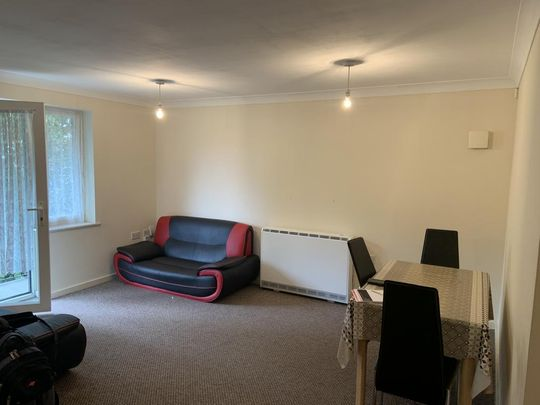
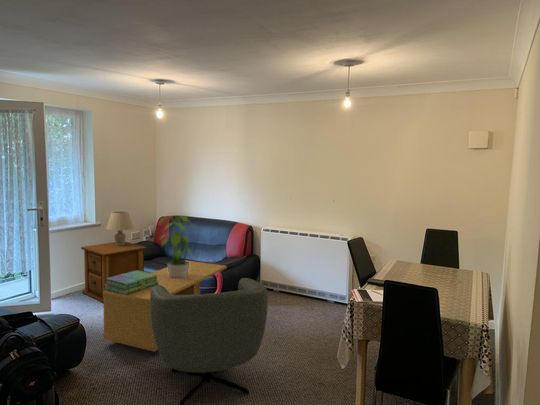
+ potted plant [158,212,201,278]
+ armchair [150,277,269,405]
+ stack of books [105,270,158,295]
+ side table [80,241,148,304]
+ table lamp [105,210,135,245]
+ coffee table [103,259,228,353]
